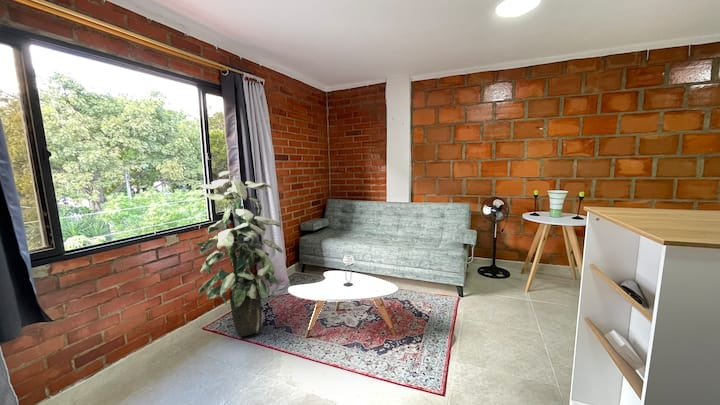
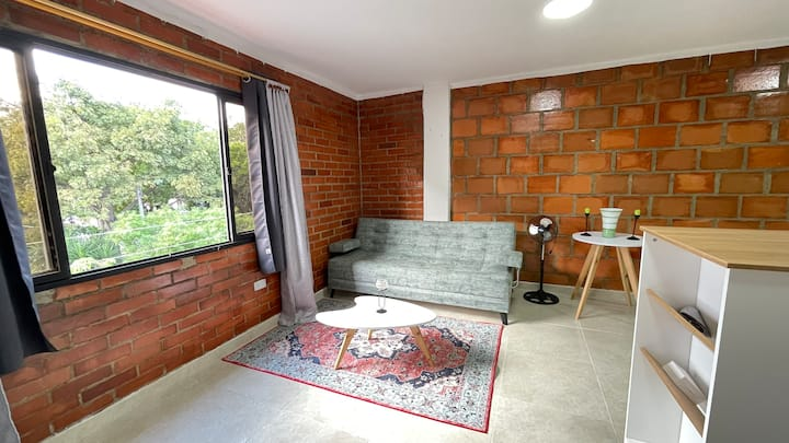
- indoor plant [194,170,284,338]
